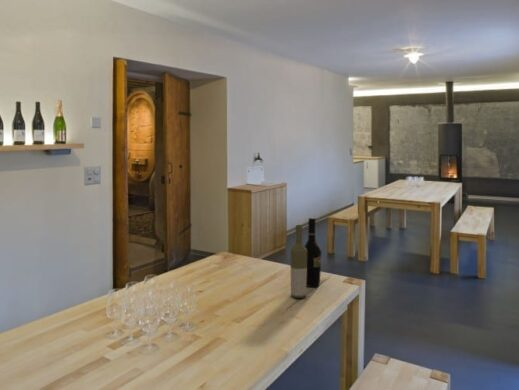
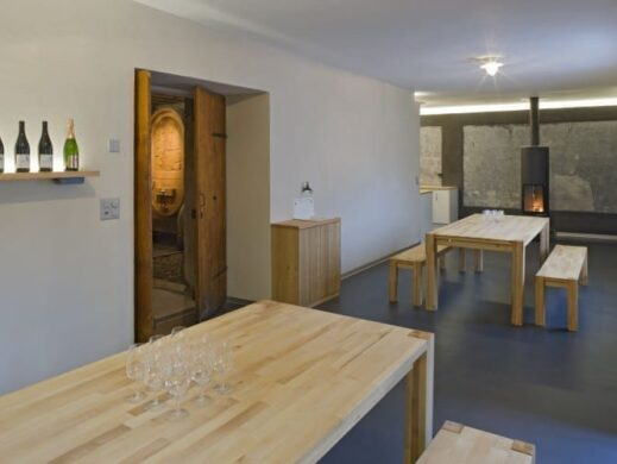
- bottle [289,224,307,299]
- wine bottle [304,217,322,288]
